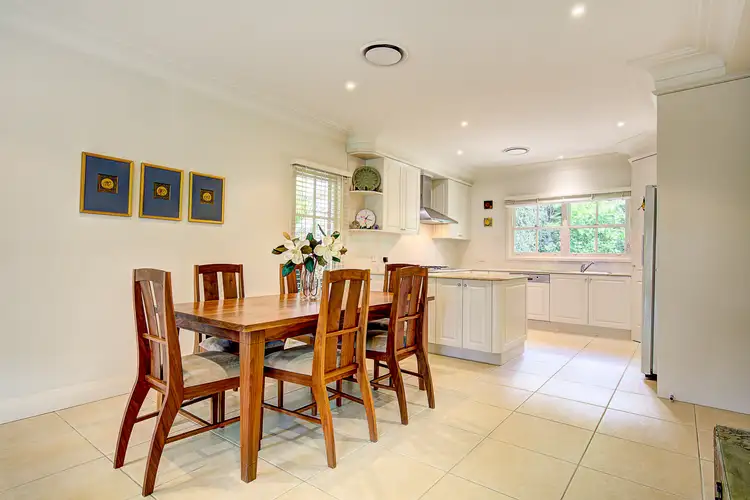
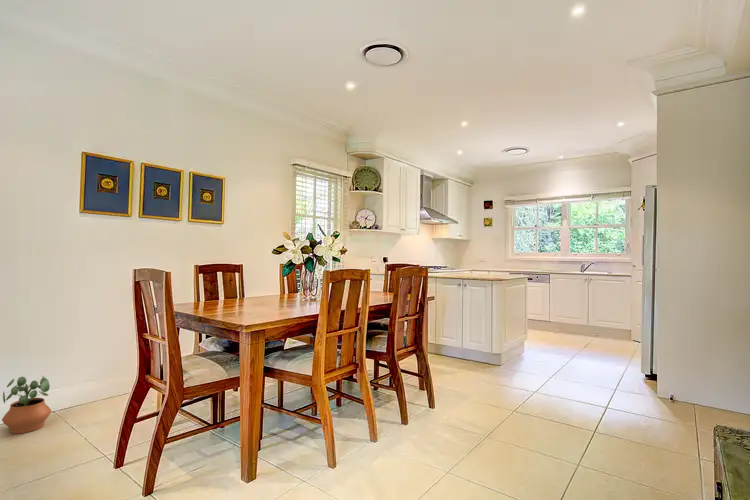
+ potted plant [1,375,52,435]
